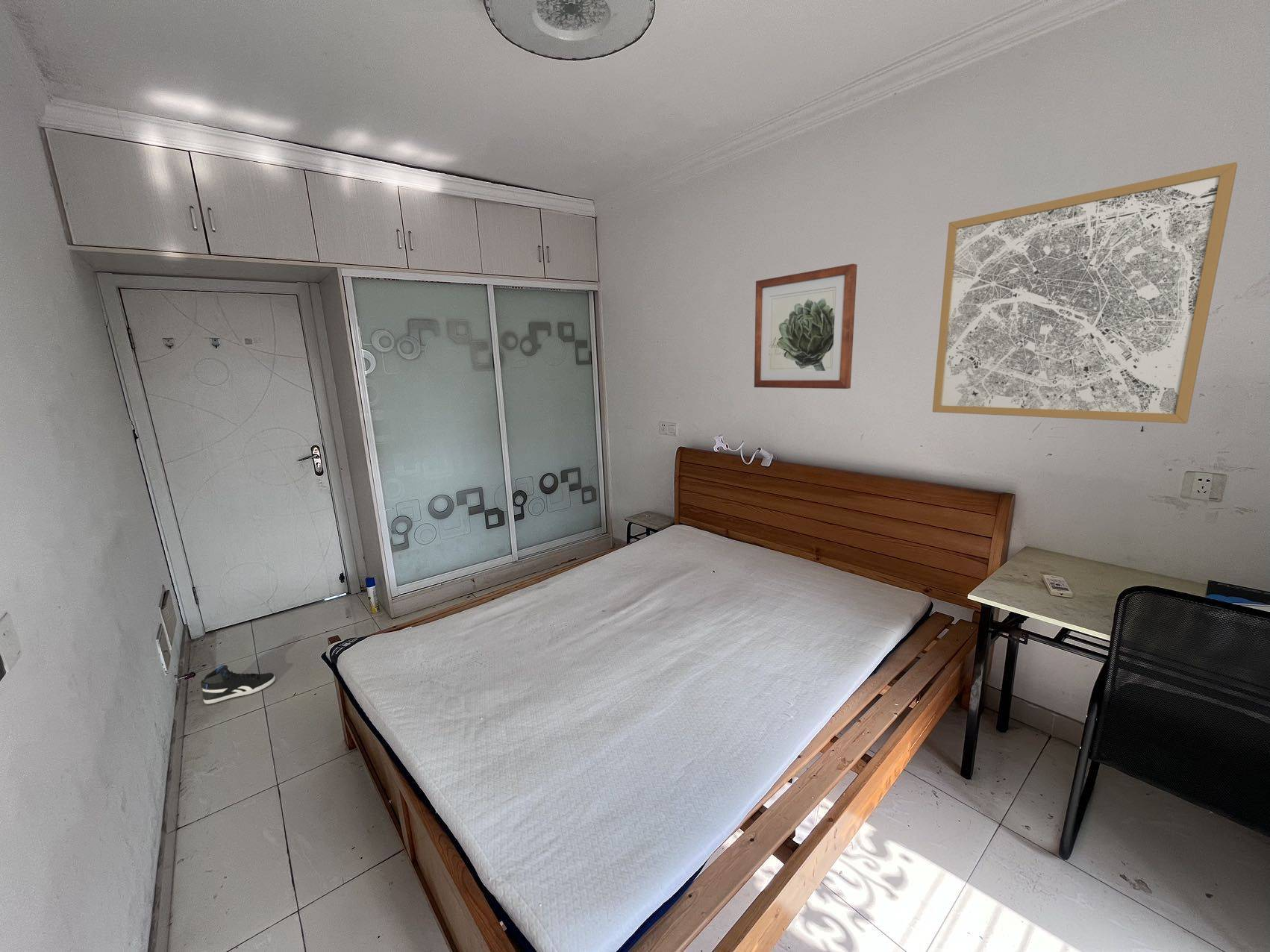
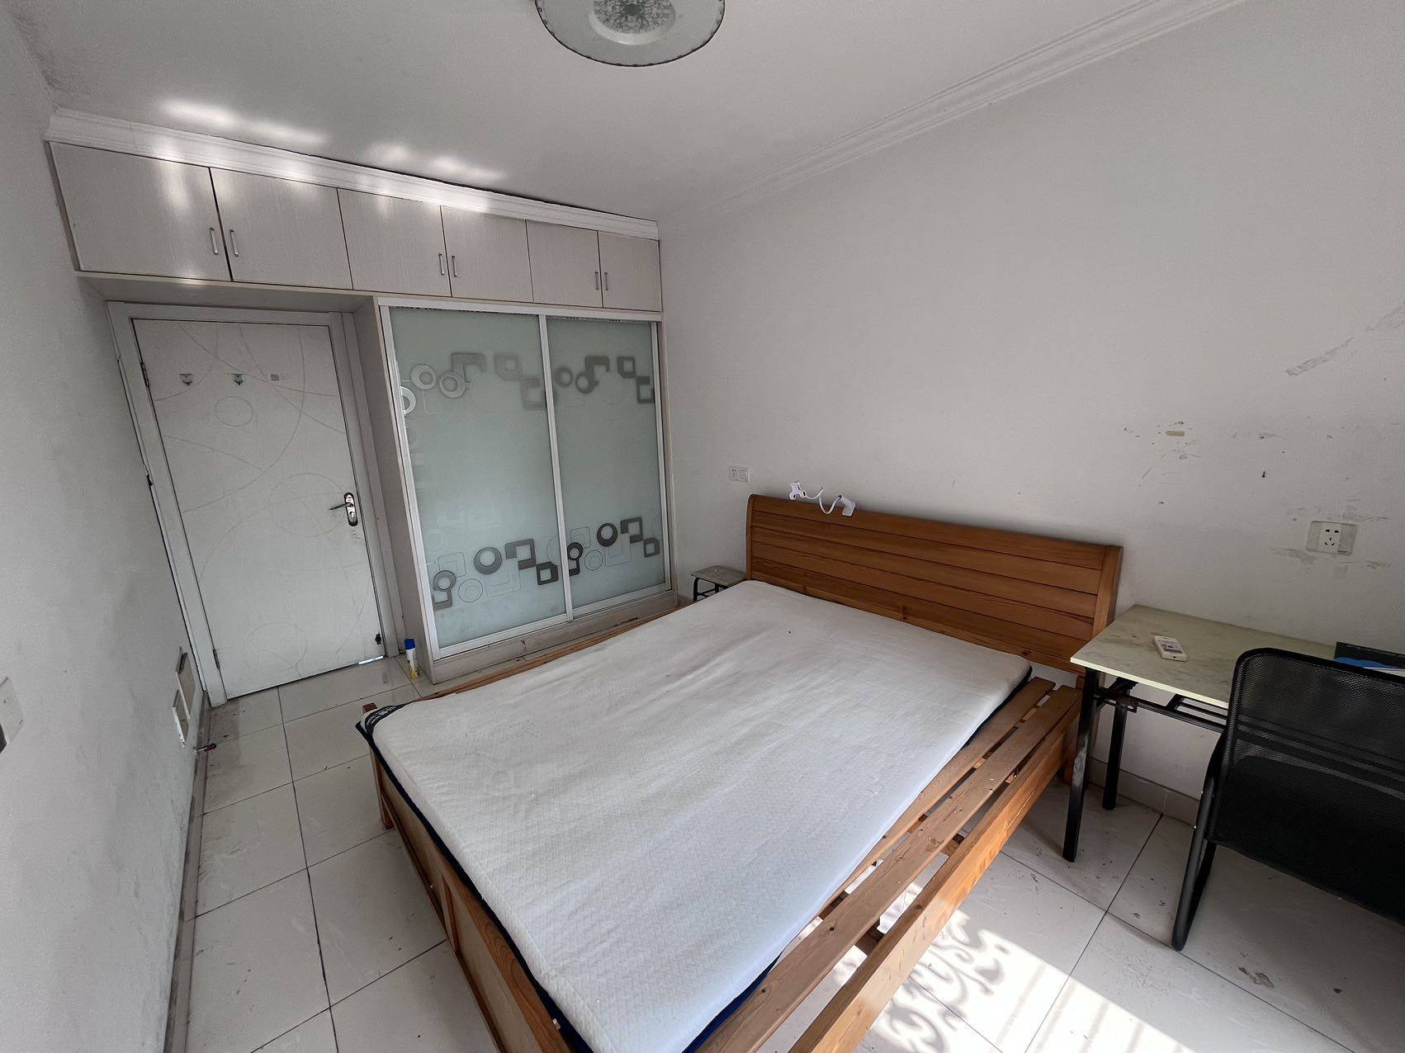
- wall art [932,161,1238,425]
- sneaker [200,665,276,704]
- wall art [754,263,858,389]
